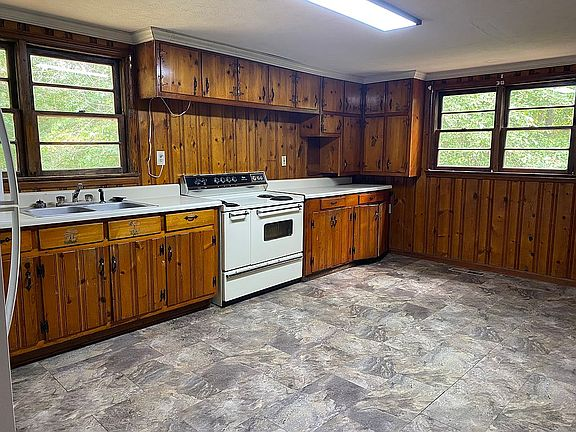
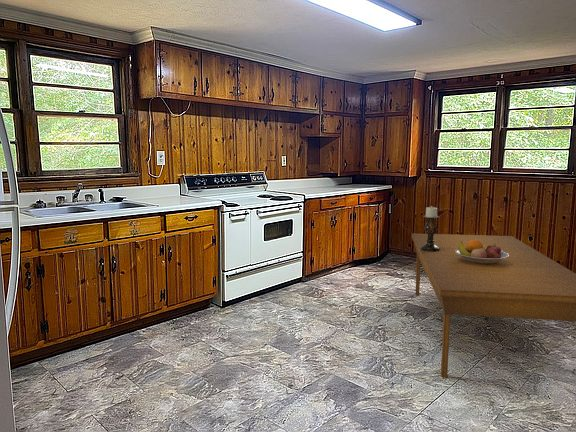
+ dining table [411,232,576,379]
+ fruit bowl [455,240,509,264]
+ candle holder [420,205,440,252]
